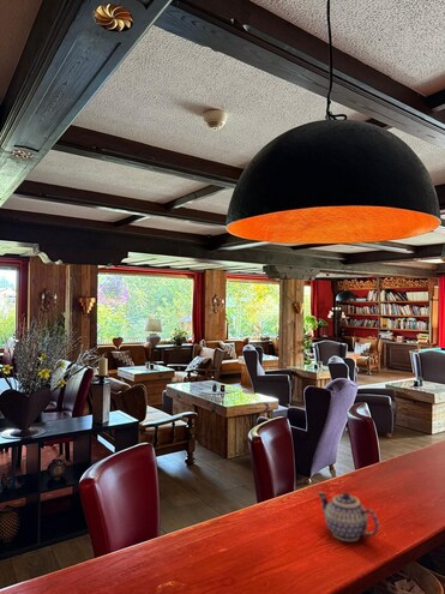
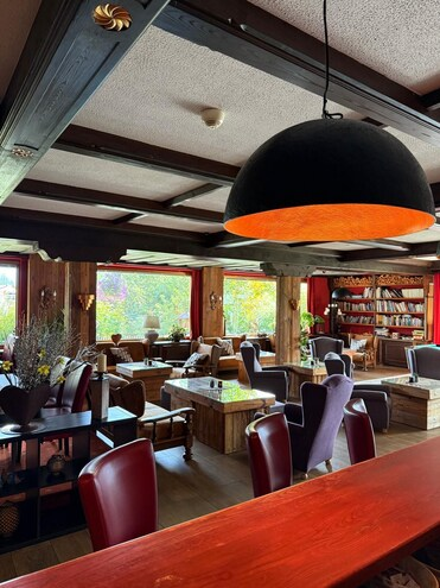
- teapot [317,491,380,542]
